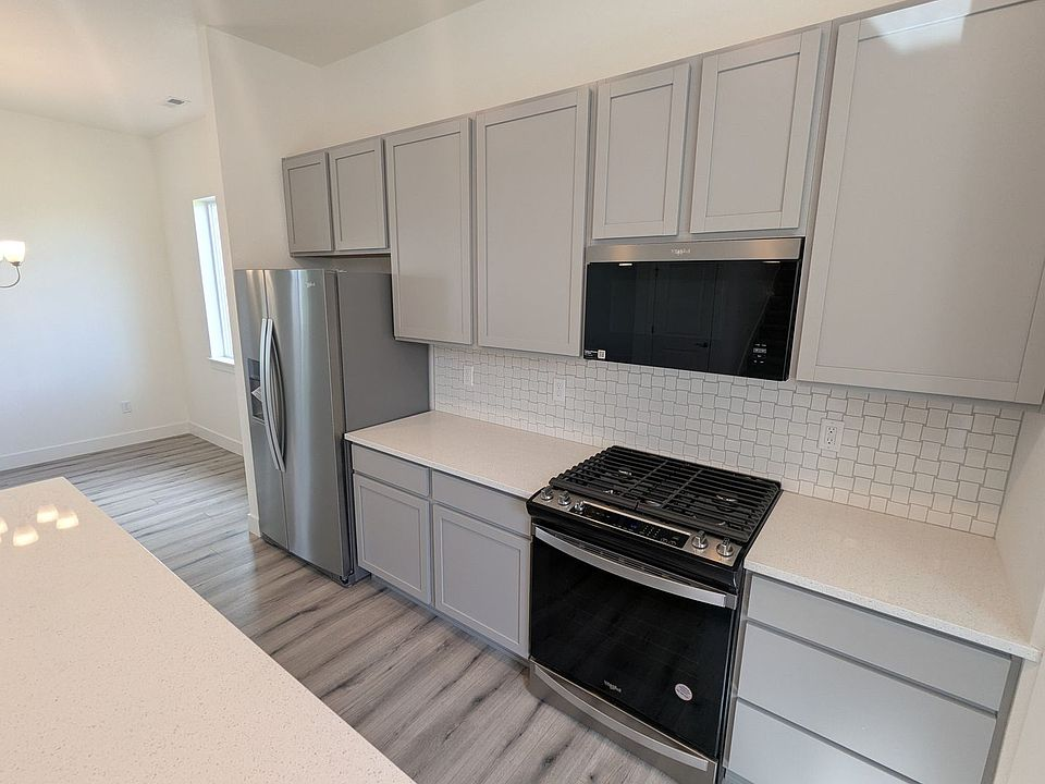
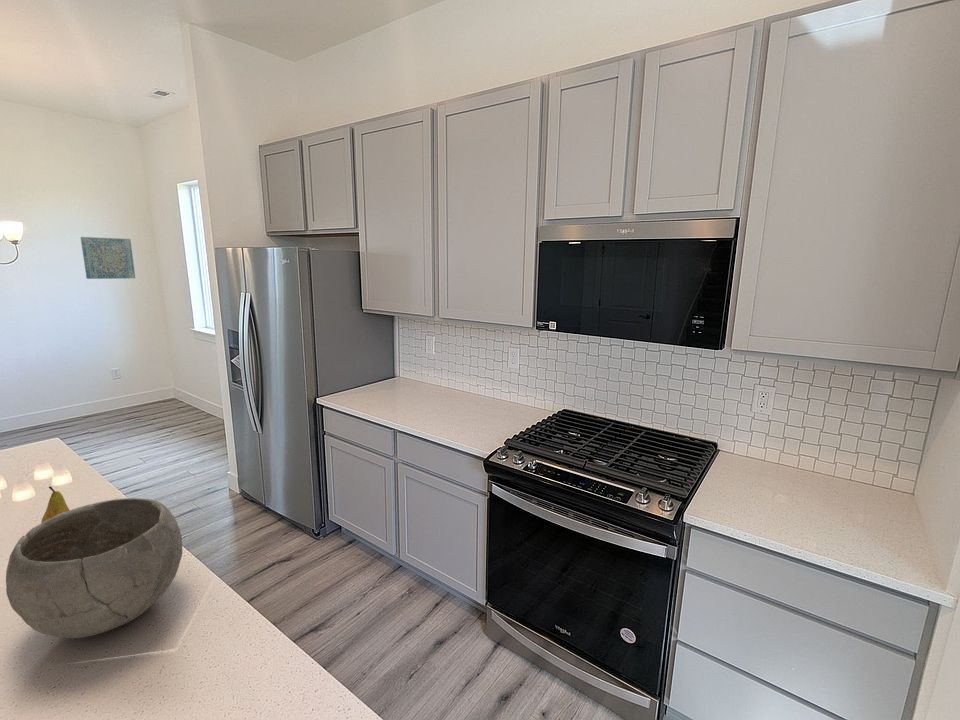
+ wall art [80,236,136,280]
+ fruit [40,485,70,524]
+ bowl [5,497,183,639]
